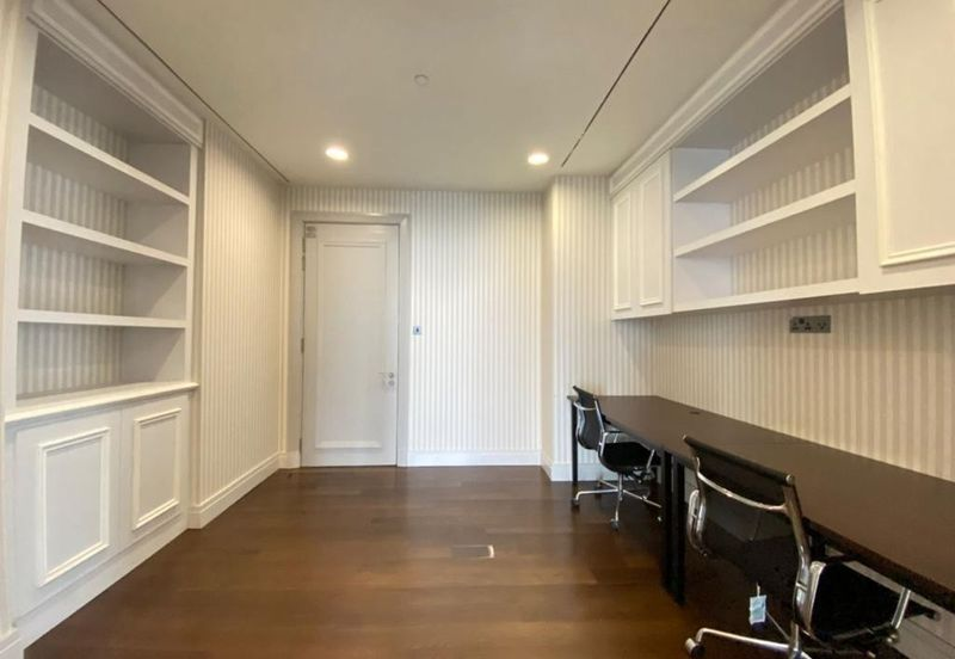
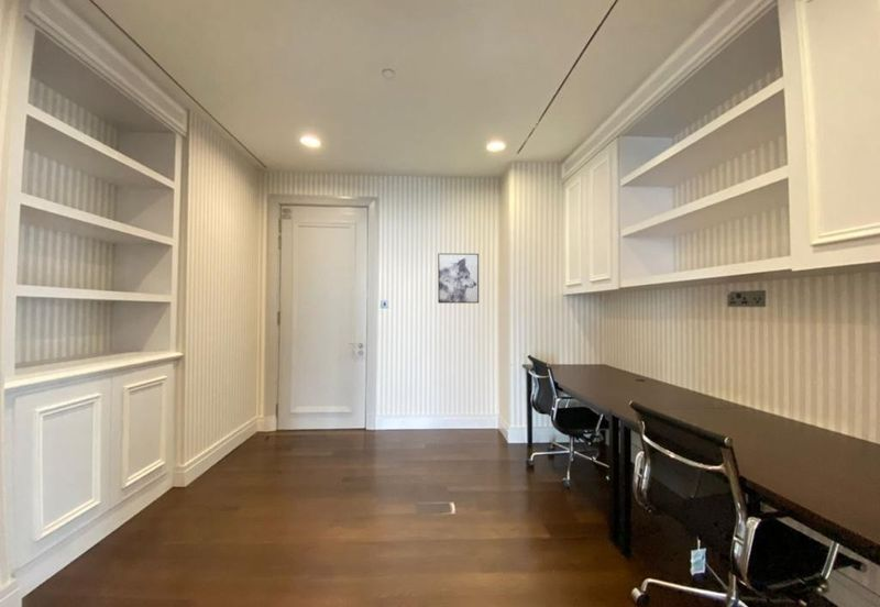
+ wall art [437,253,480,305]
